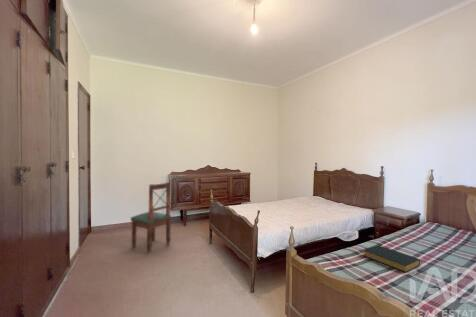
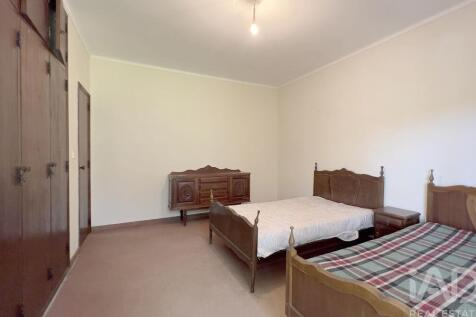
- hardback book [363,244,421,273]
- dining chair [129,181,172,254]
